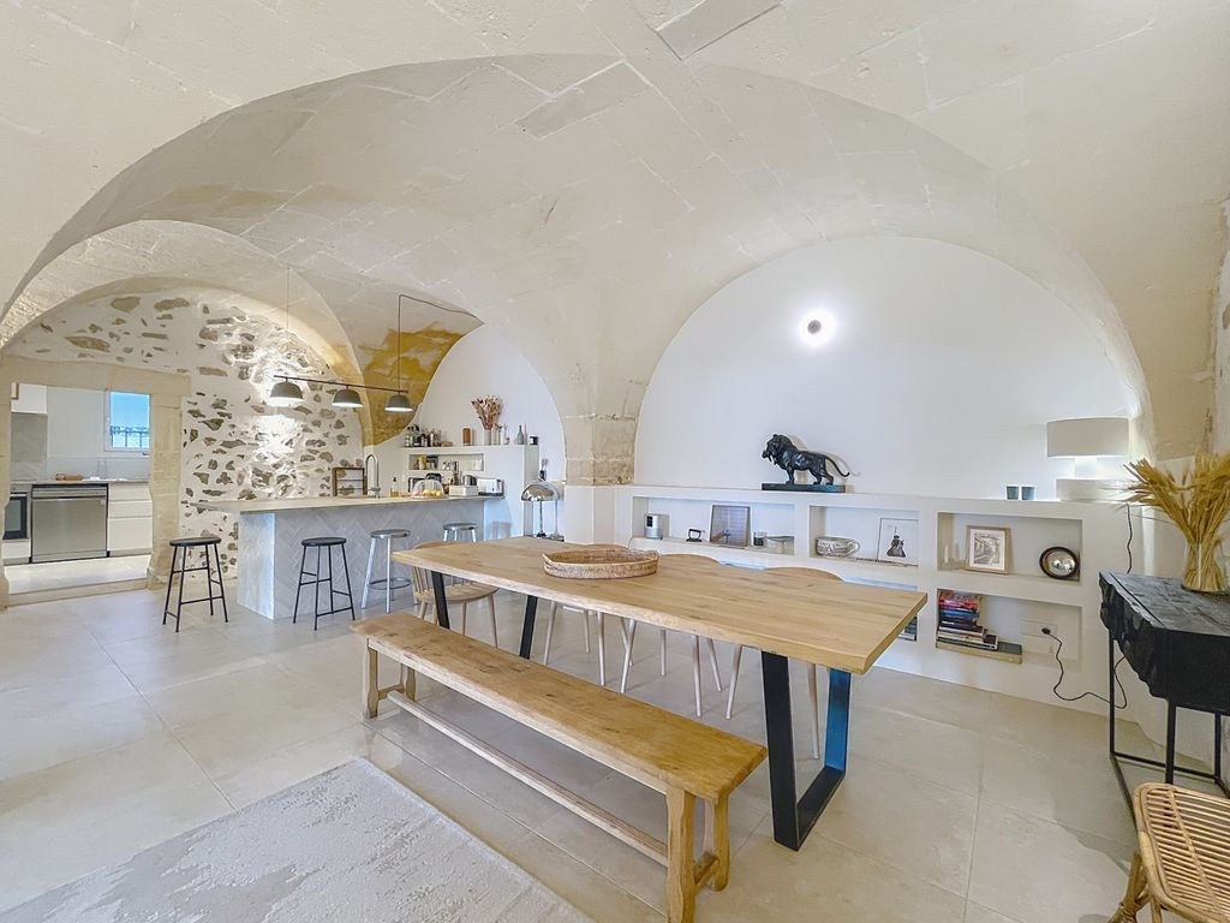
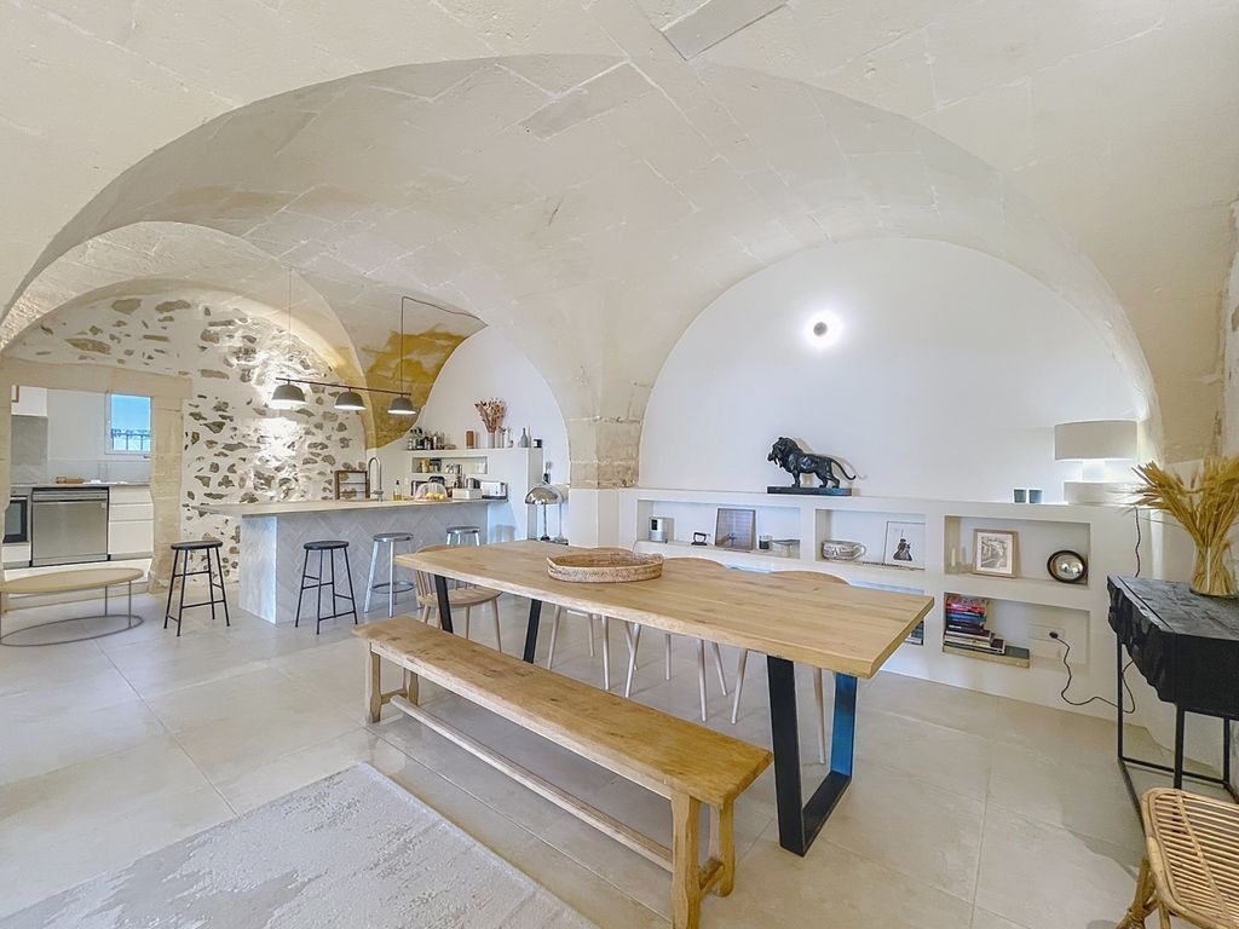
+ coffee table [0,566,145,648]
